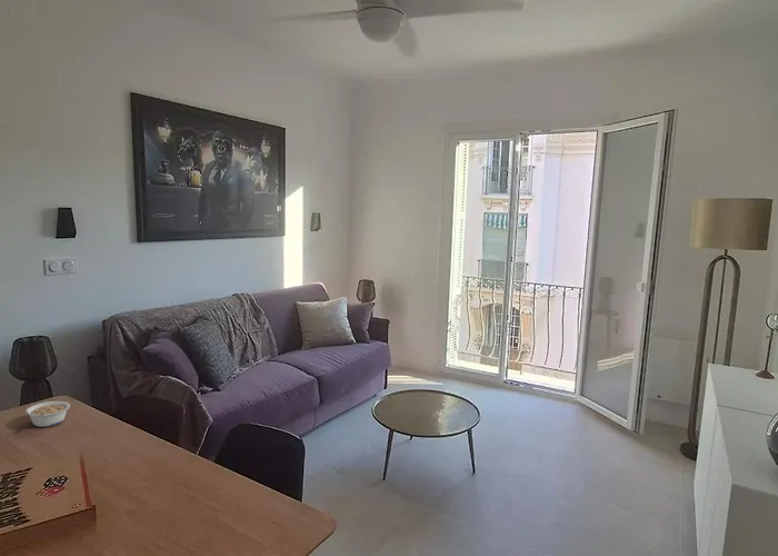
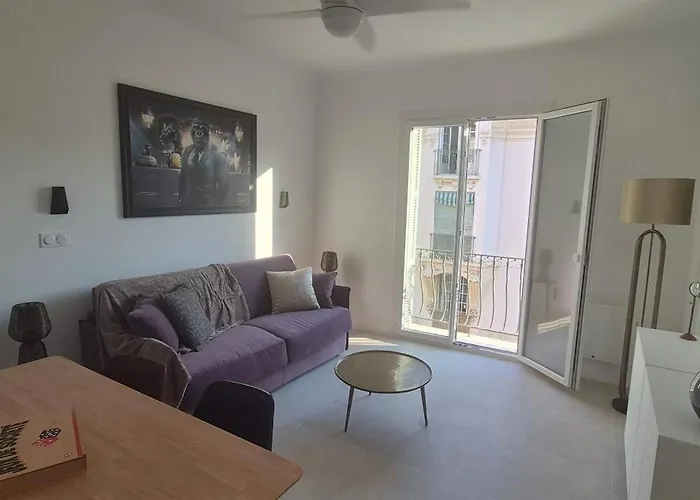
- legume [24,400,71,428]
